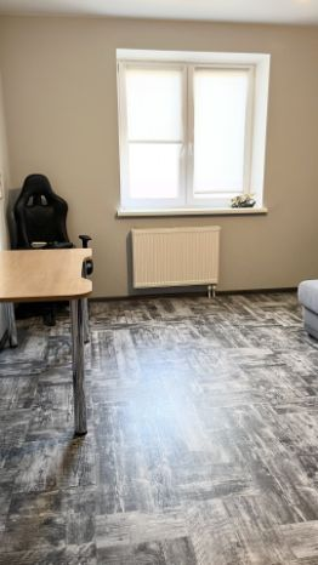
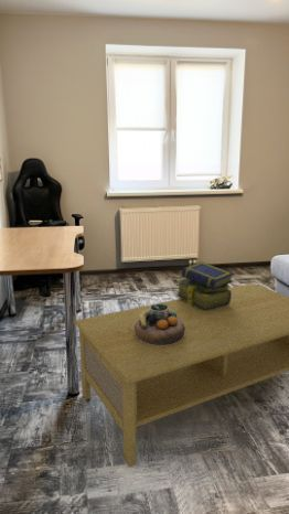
+ stack of books [175,260,235,312]
+ decorative bowl [135,302,185,345]
+ coffee table [73,282,289,469]
